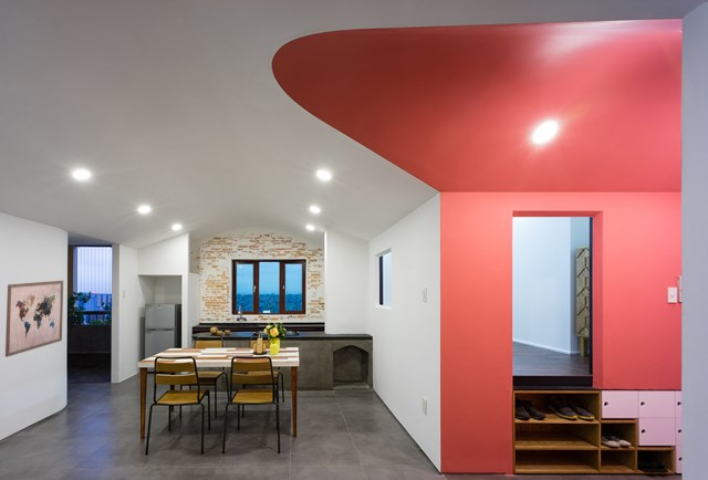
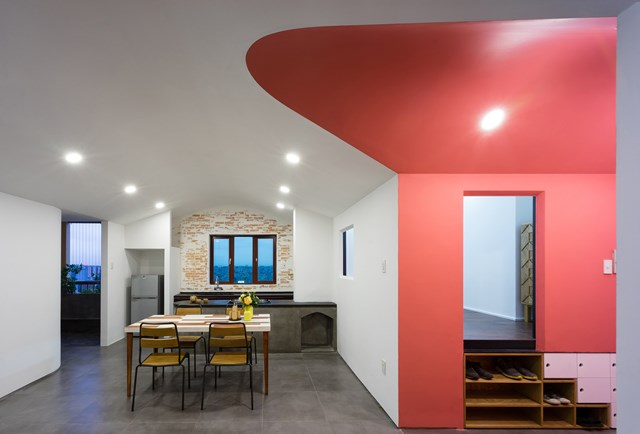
- wall art [4,280,64,358]
